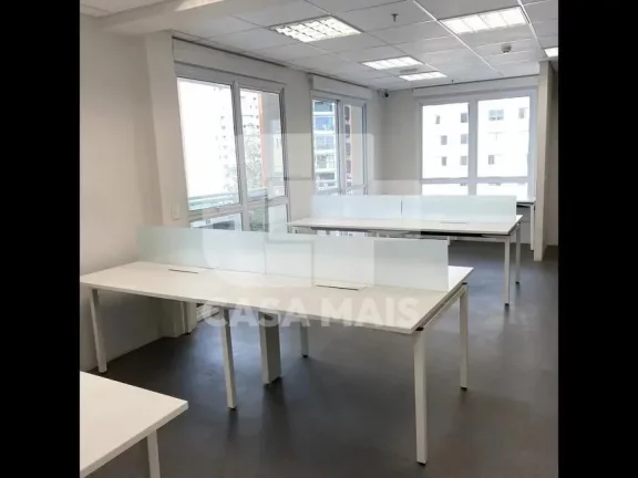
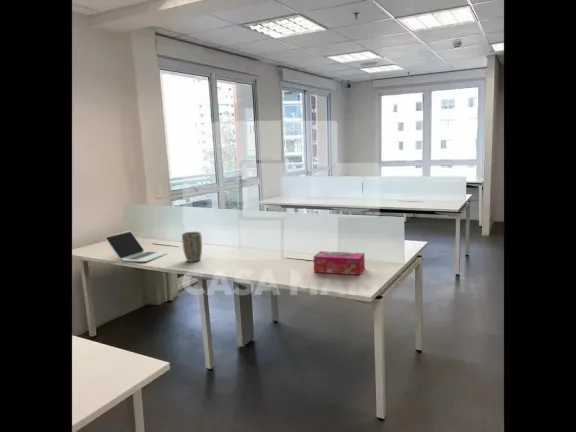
+ tissue box [313,250,366,276]
+ plant pot [181,231,203,263]
+ laptop [104,230,169,263]
